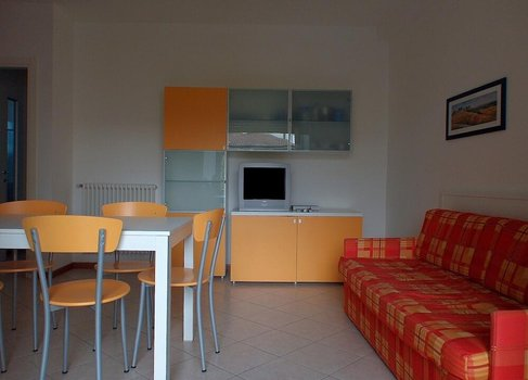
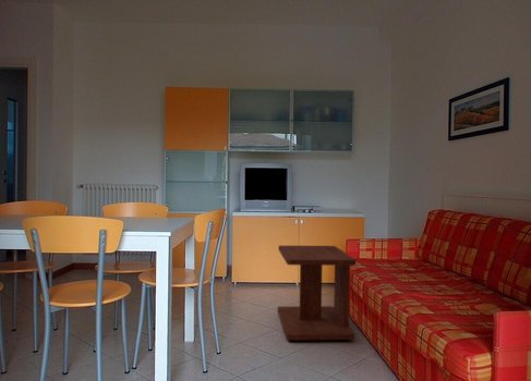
+ side table [277,245,357,341]
